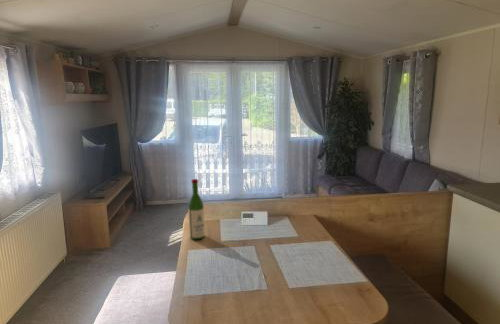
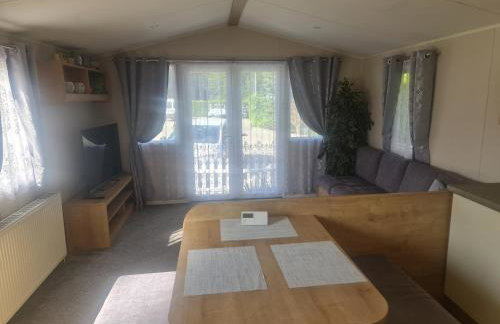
- wine bottle [188,178,206,241]
